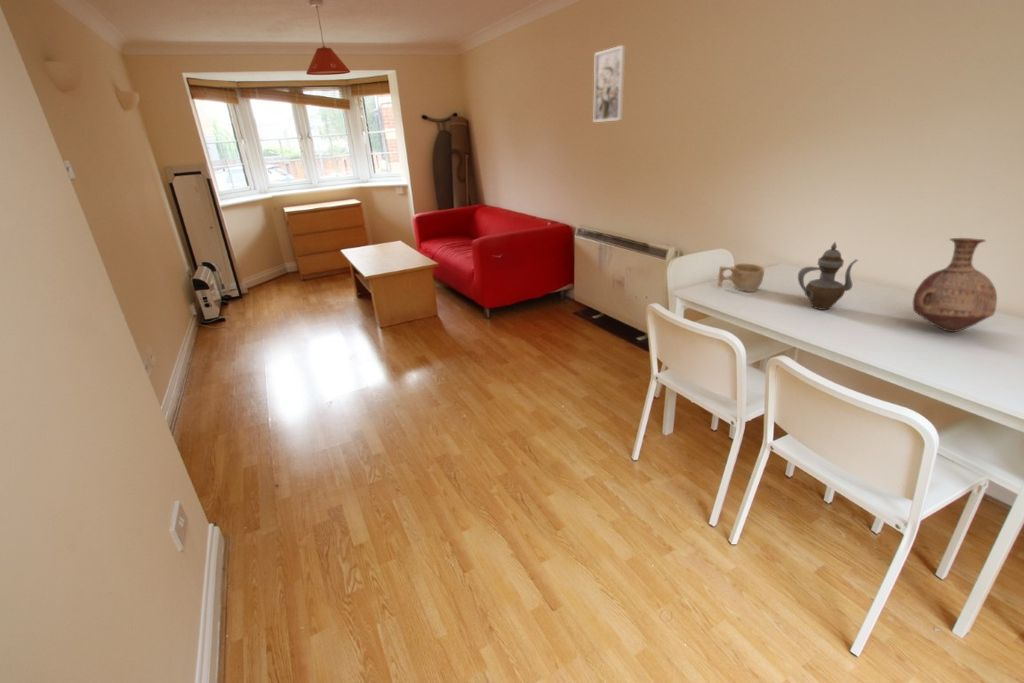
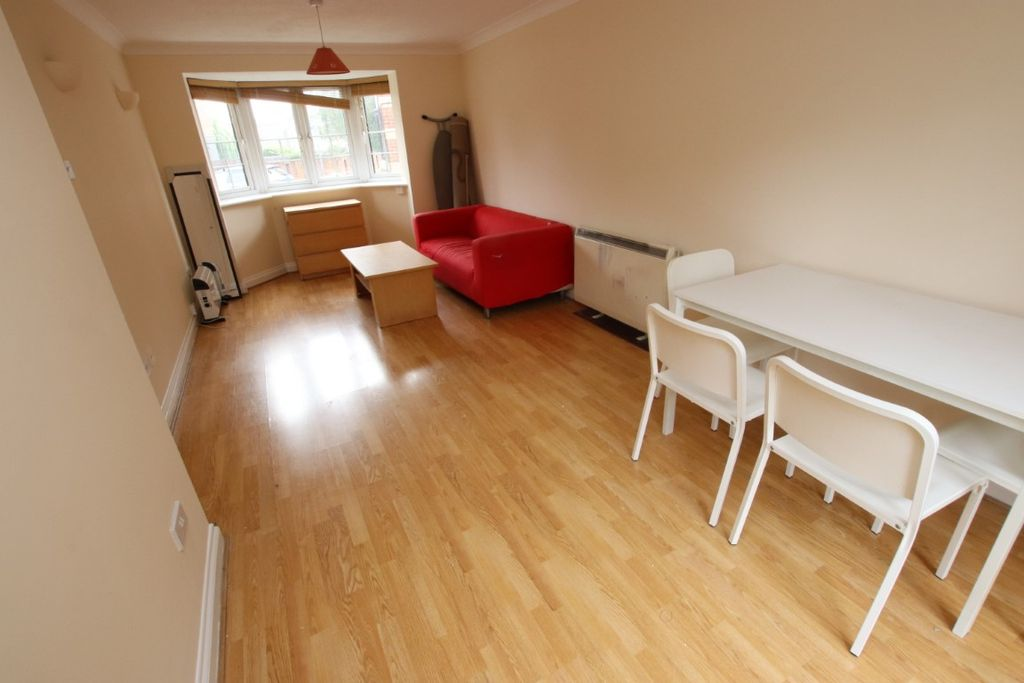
- cup [716,263,765,293]
- wall art [592,44,626,123]
- teapot [797,241,860,311]
- vase [912,237,998,333]
